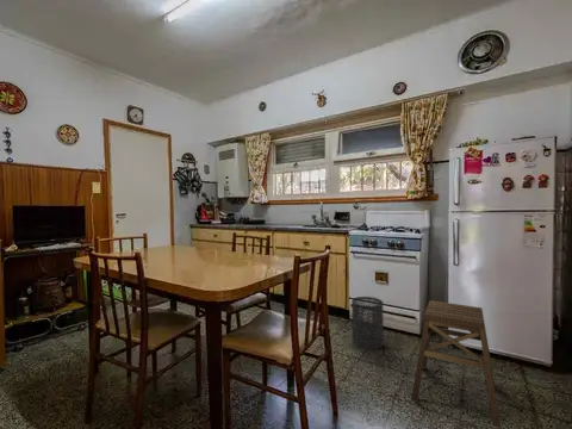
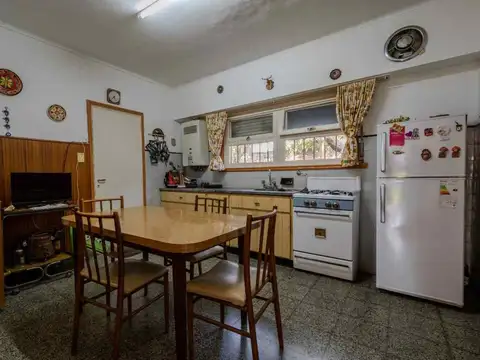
- trash can [350,296,385,350]
- stool [410,299,502,429]
